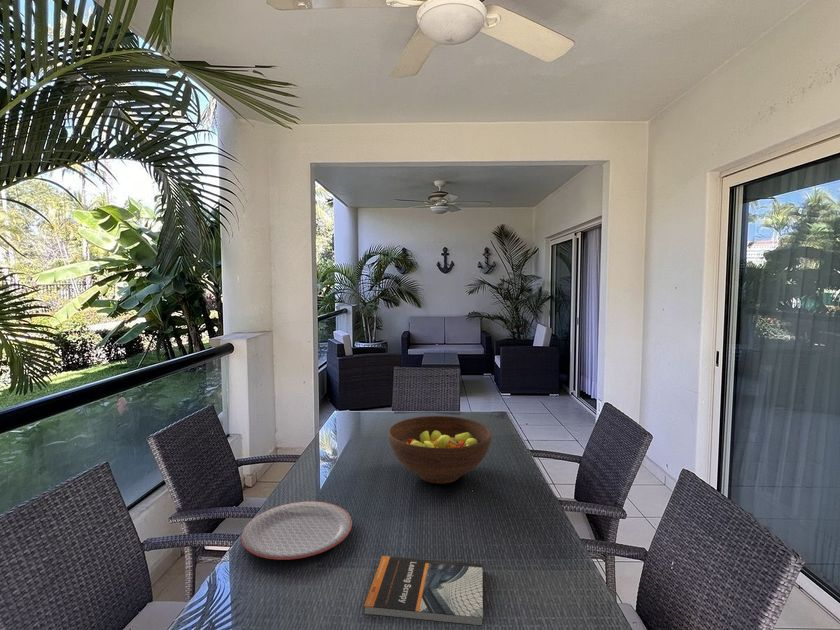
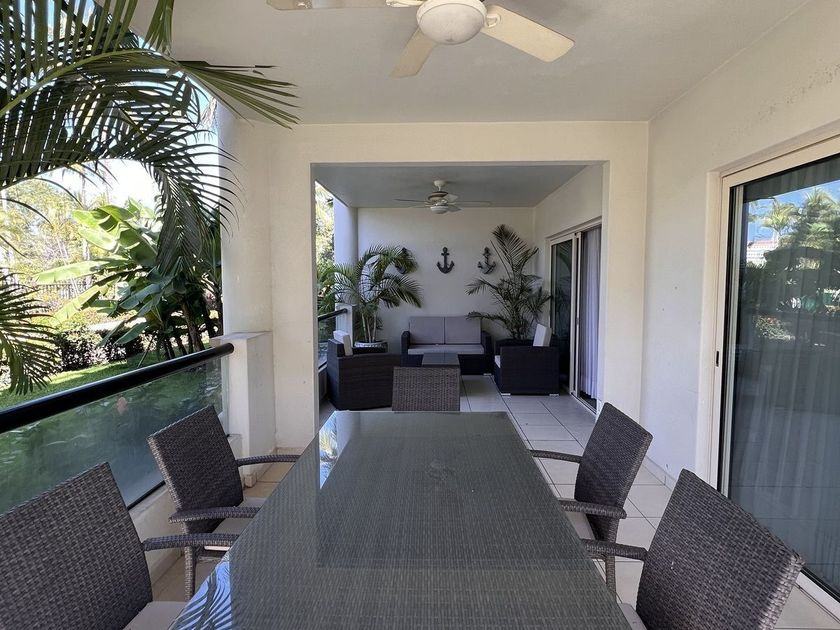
- plate [240,500,353,561]
- book [363,555,484,627]
- fruit bowl [387,415,493,485]
